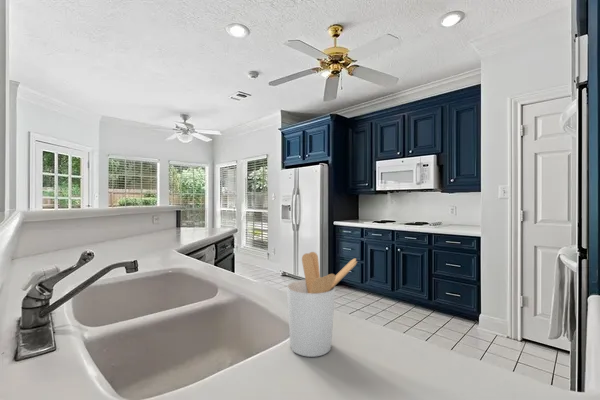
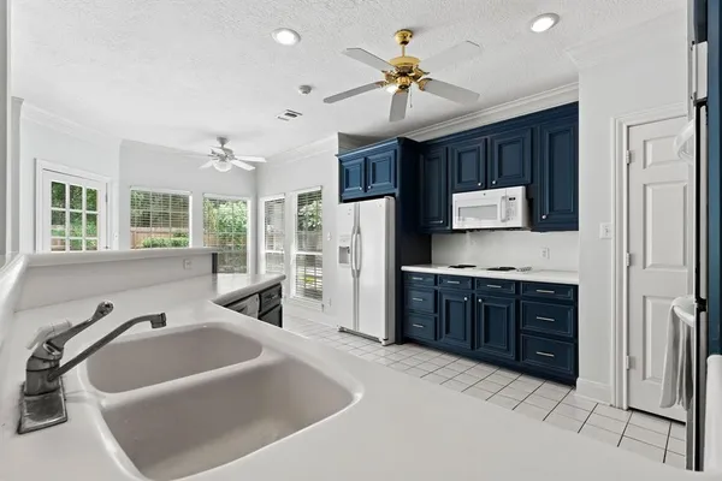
- utensil holder [286,251,358,358]
